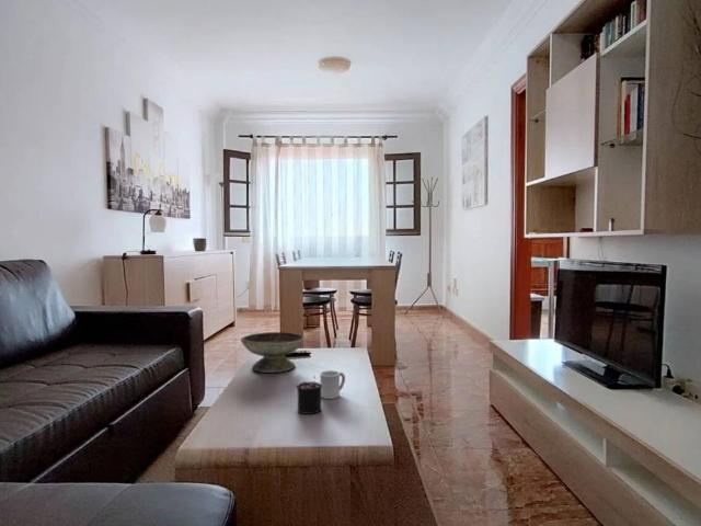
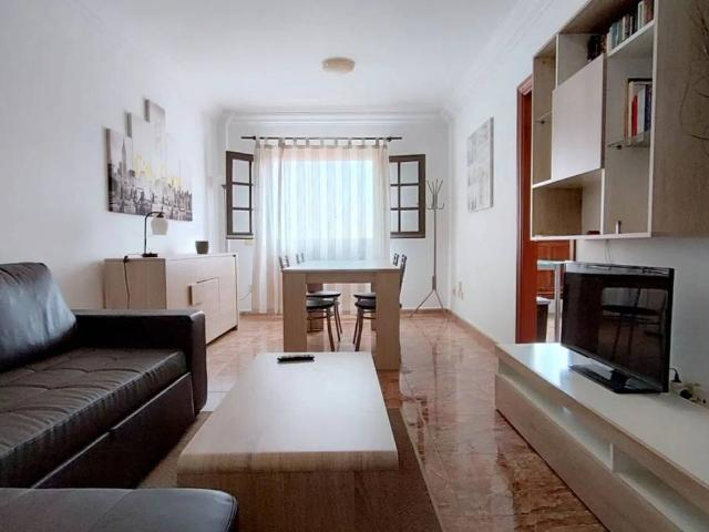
- decorative bowl [240,331,306,374]
- candle [296,375,322,415]
- cup [319,369,346,400]
